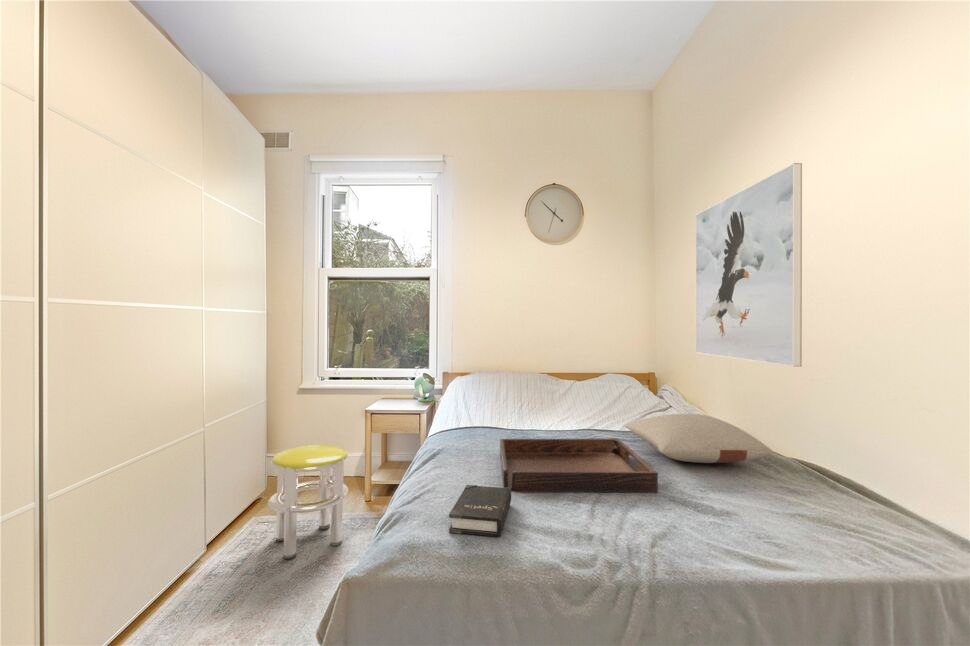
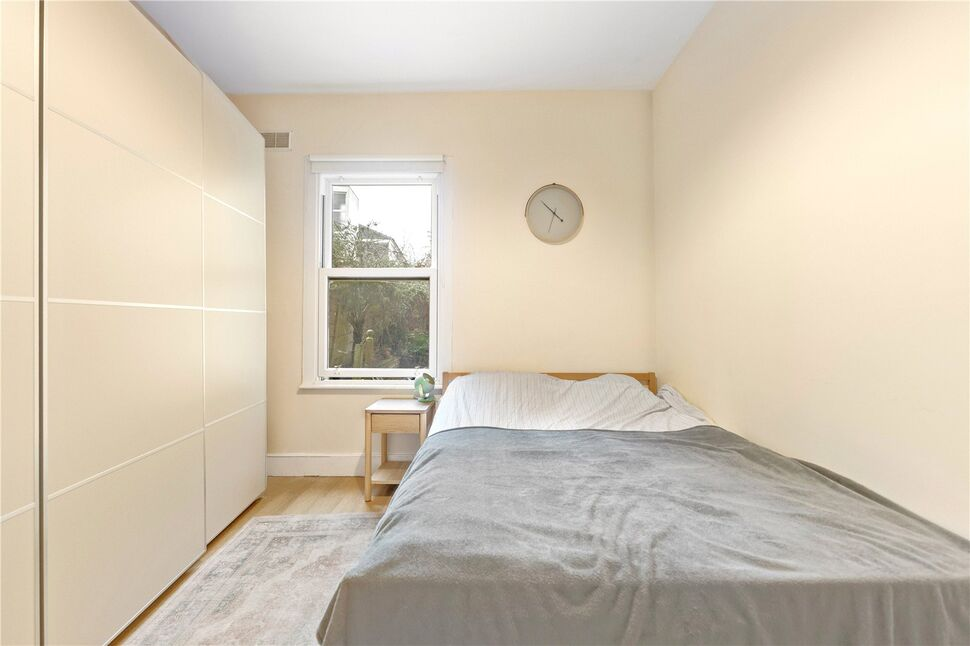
- pillow [623,413,773,464]
- serving tray [499,438,659,494]
- stool [267,444,349,560]
- hardback book [448,484,512,538]
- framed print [694,162,803,368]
